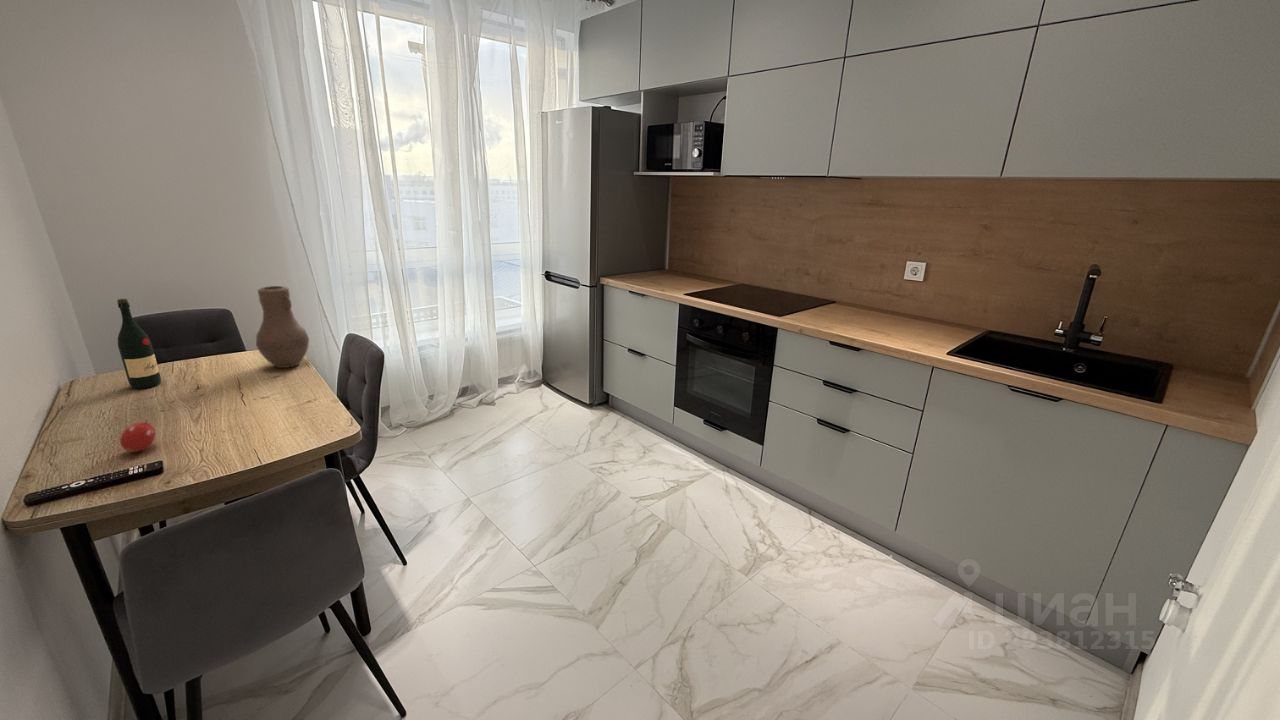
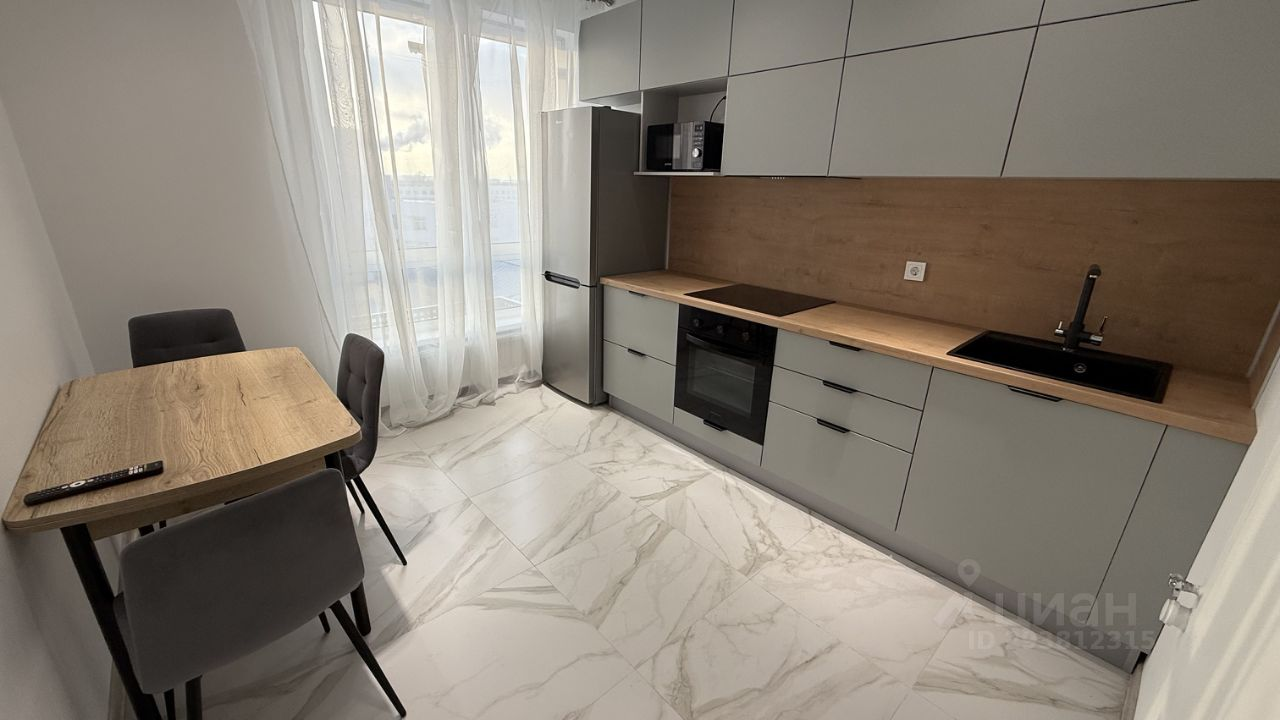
- vase [255,285,310,369]
- wine bottle [116,298,162,390]
- fruit [119,418,157,453]
